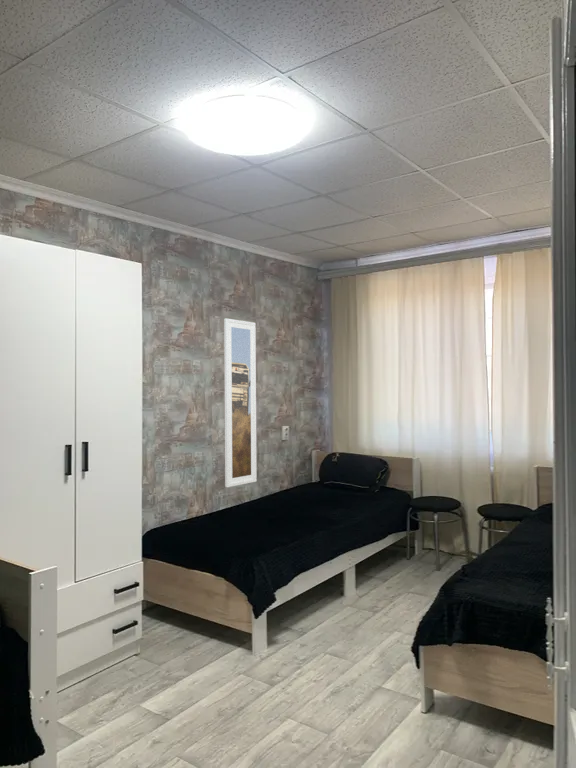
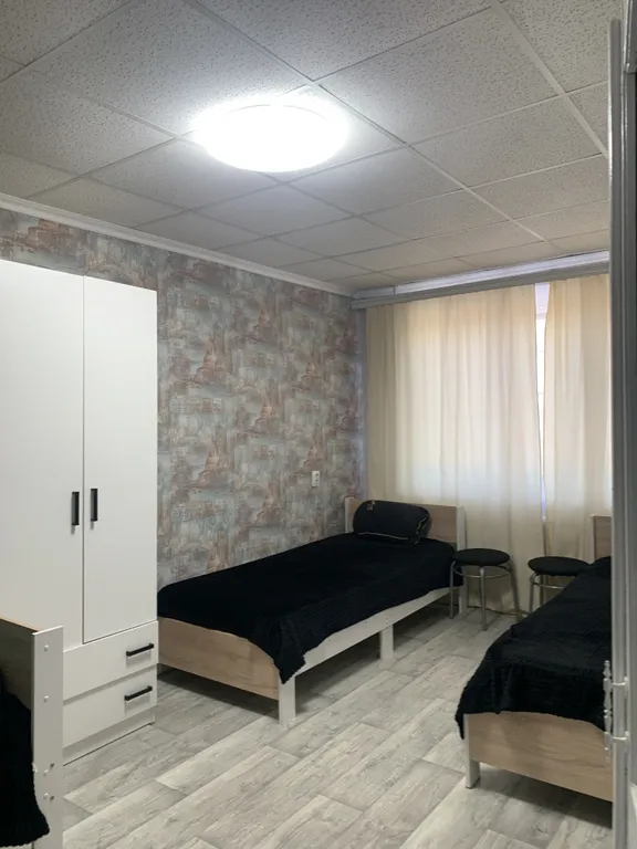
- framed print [223,317,258,488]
